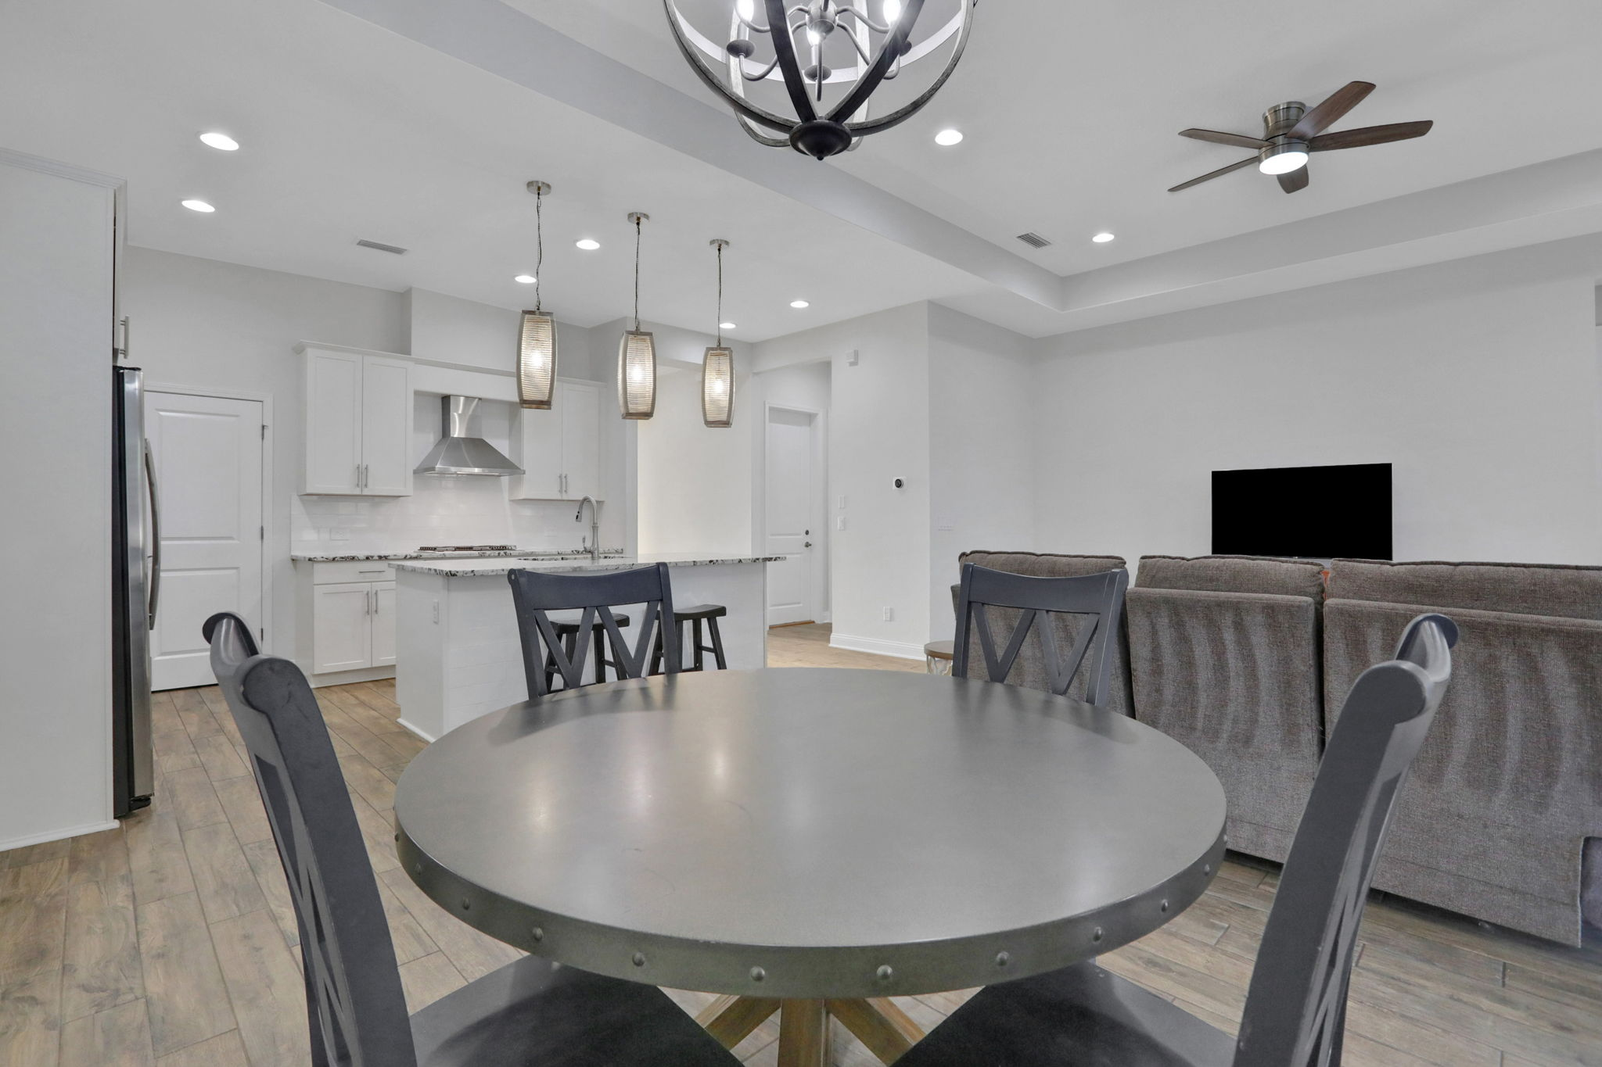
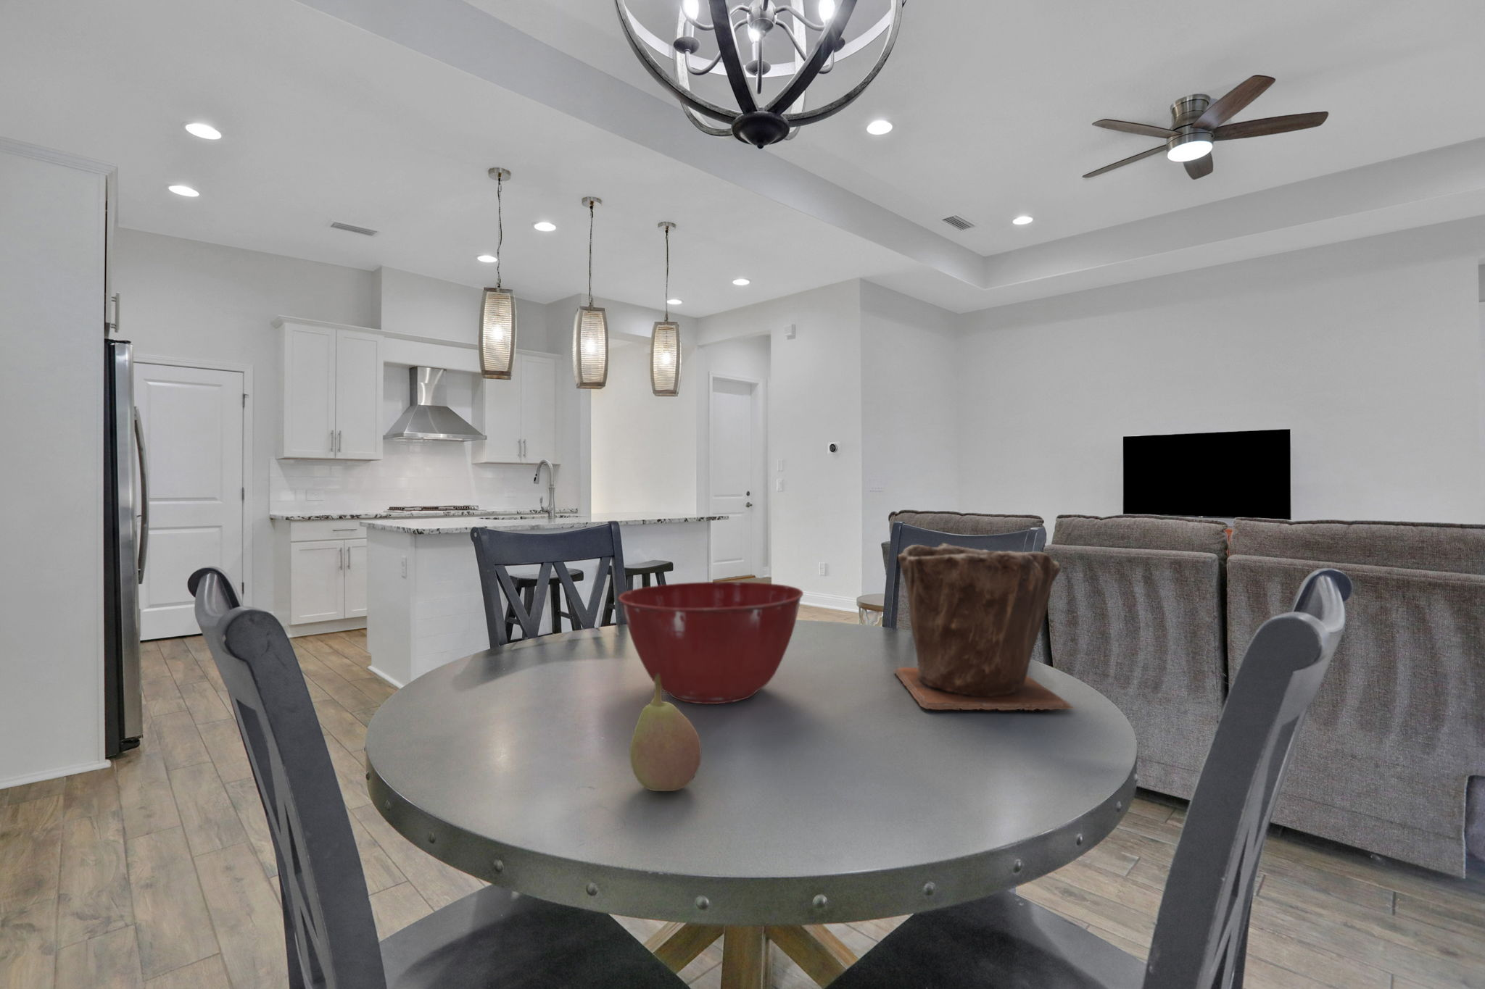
+ plant pot [893,543,1075,712]
+ fruit [628,673,702,791]
+ mixing bowl [618,581,804,705]
